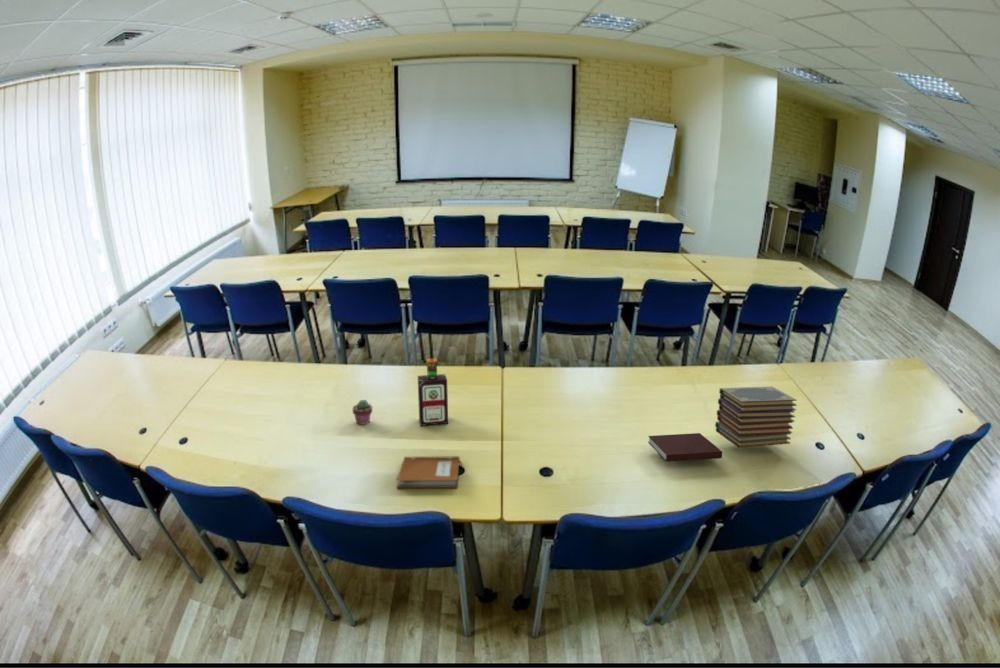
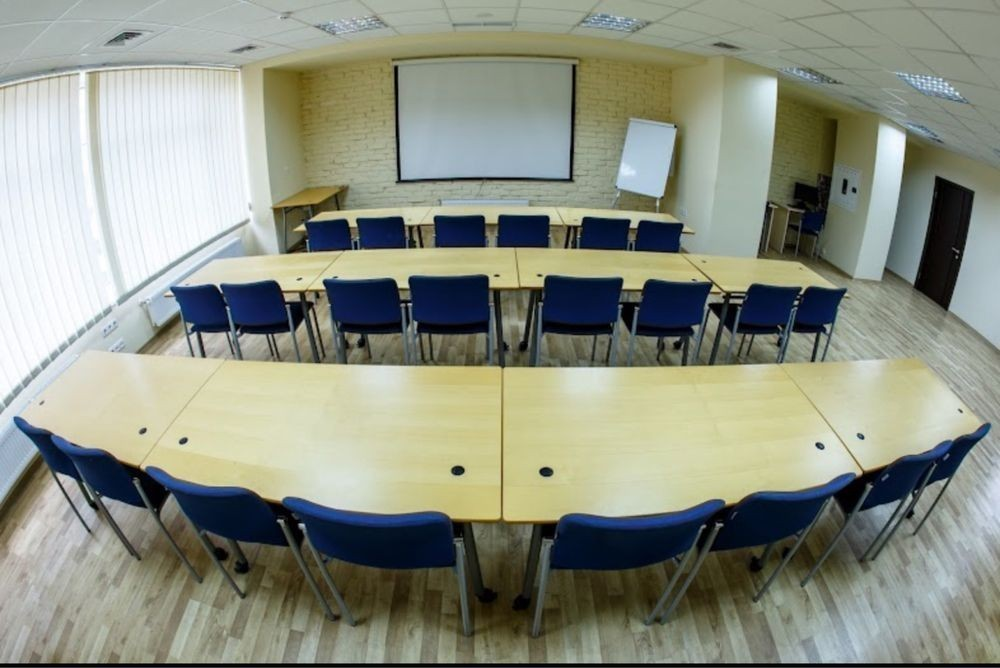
- potted succulent [352,399,373,426]
- bottle [417,357,449,427]
- notebook [647,432,723,463]
- book stack [714,386,798,449]
- notebook [395,455,464,489]
